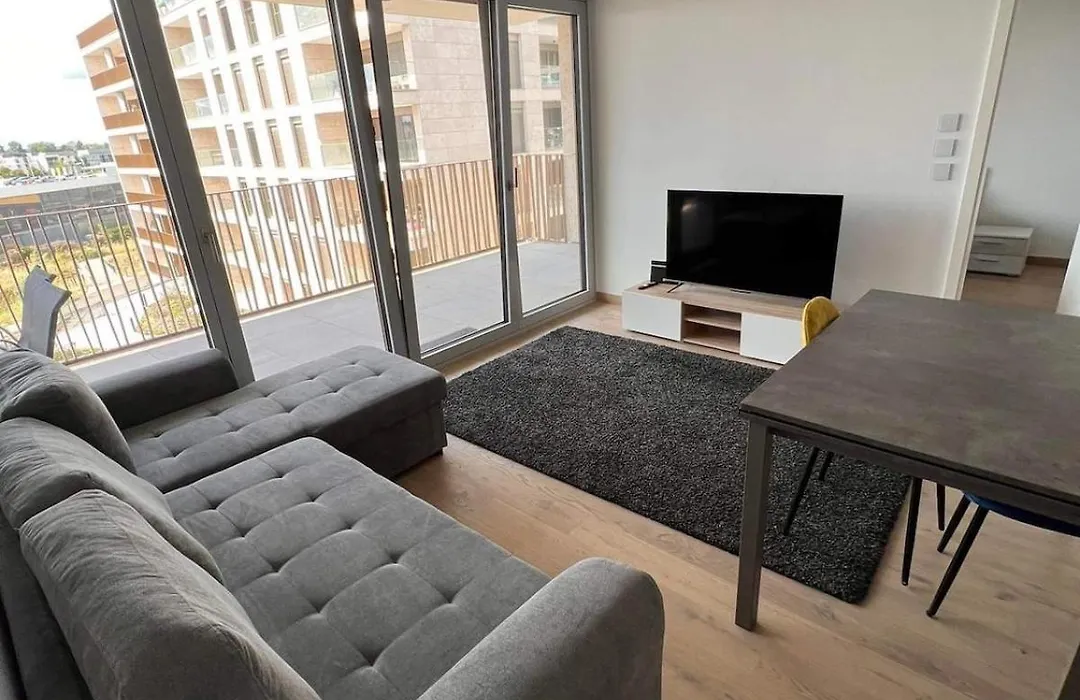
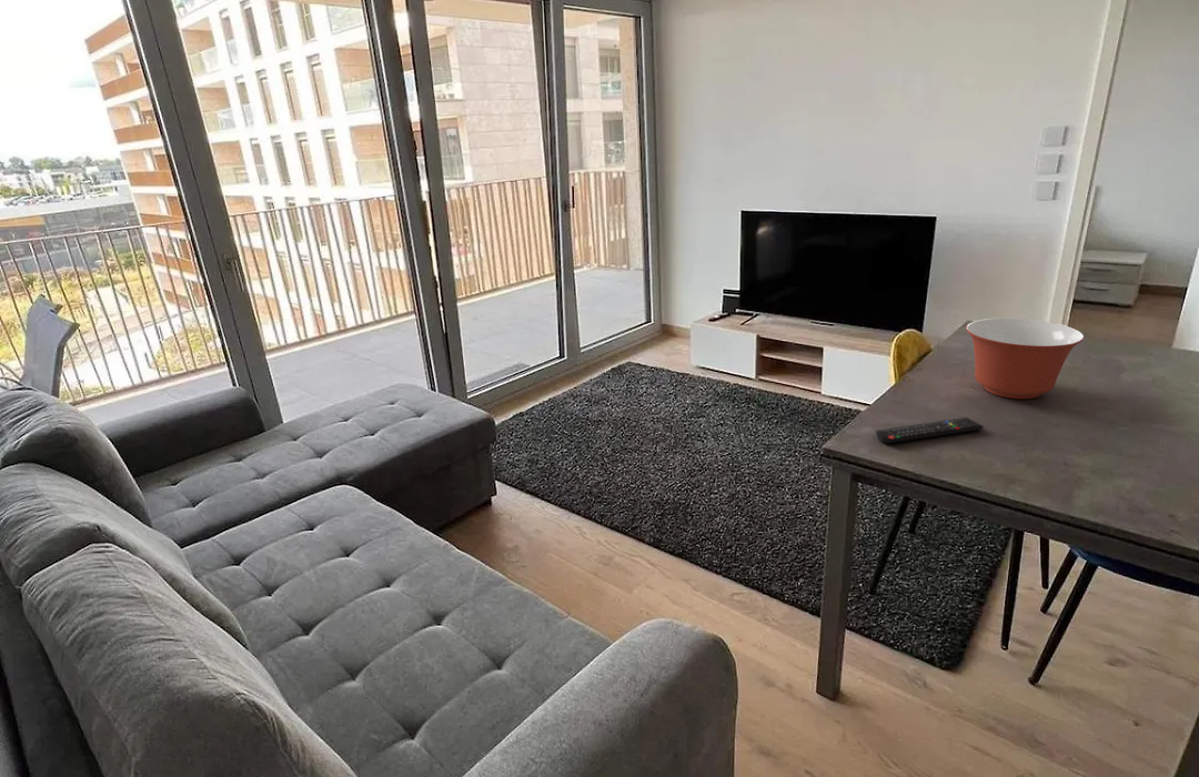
+ remote control [875,416,985,444]
+ mixing bowl [965,317,1085,400]
